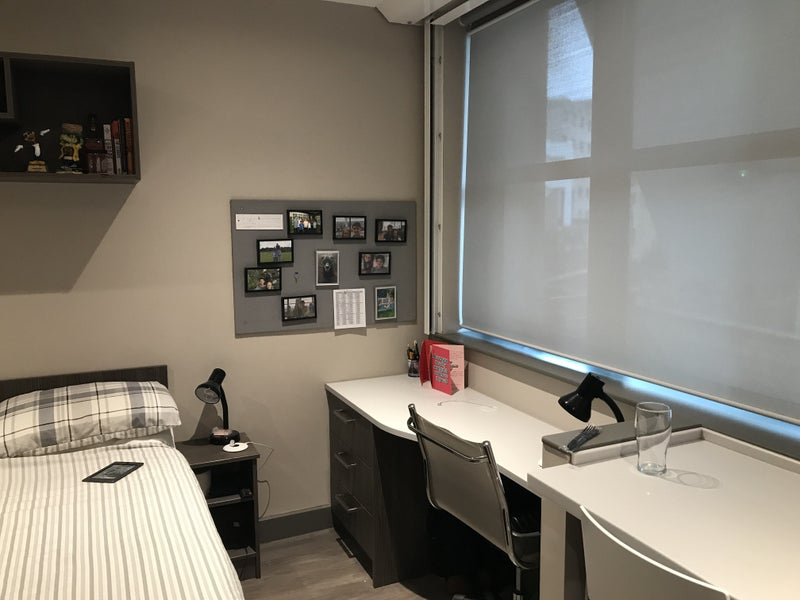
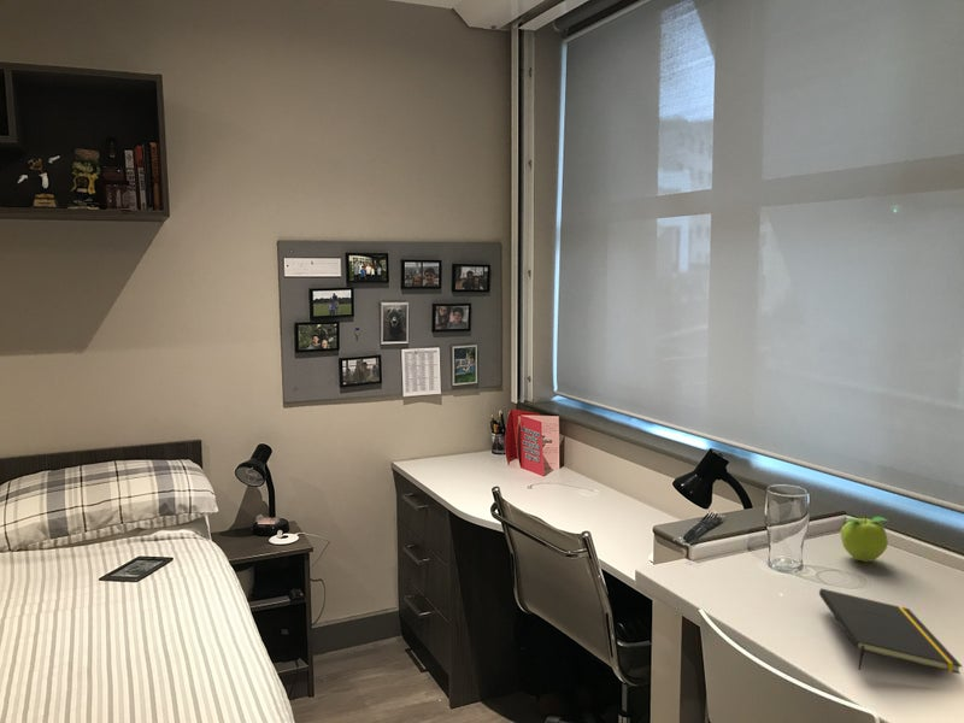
+ fruit [840,515,889,563]
+ notepad [818,588,963,675]
